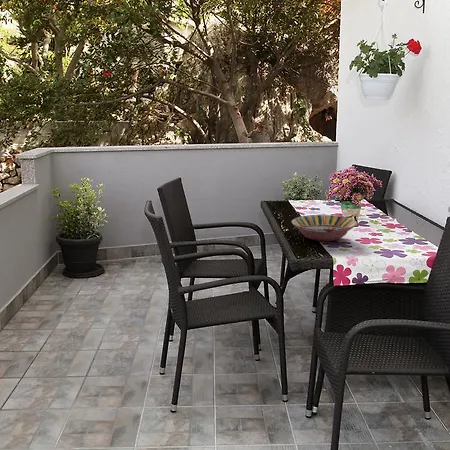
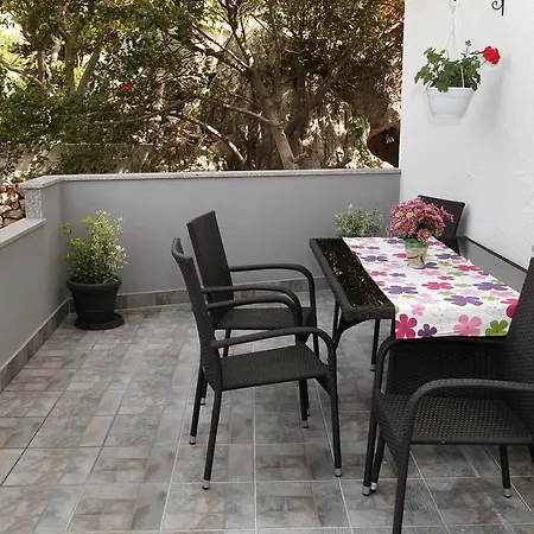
- serving bowl [291,214,358,242]
